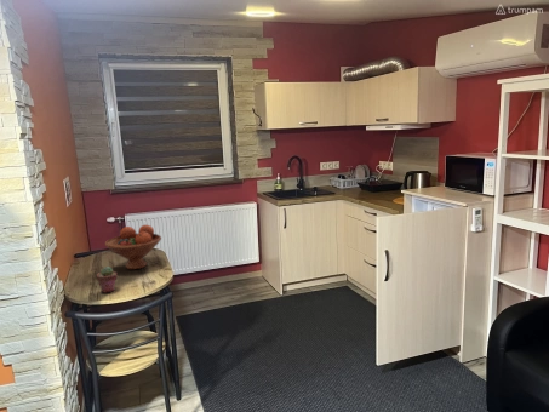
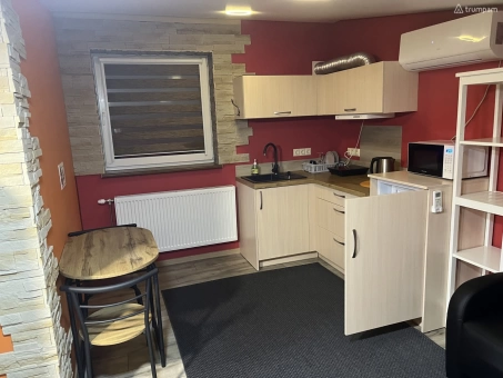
- fruit bowl [104,224,162,270]
- potted succulent [96,265,118,294]
